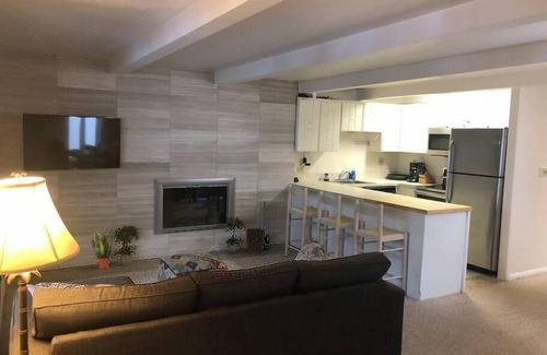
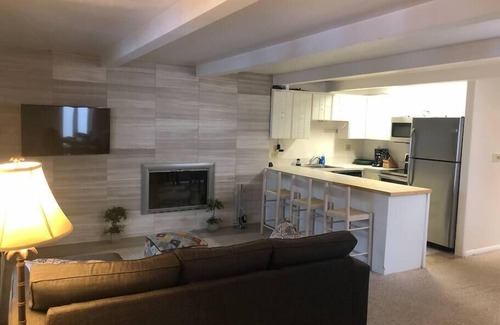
- potted plant [90,229,119,270]
- wastebasket [244,227,266,255]
